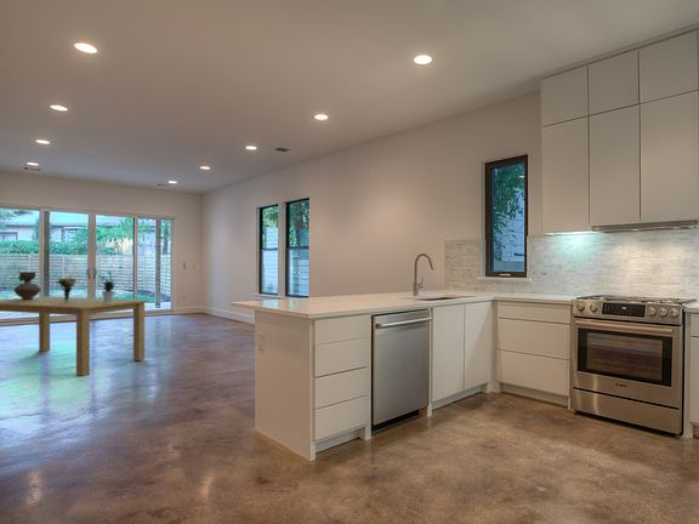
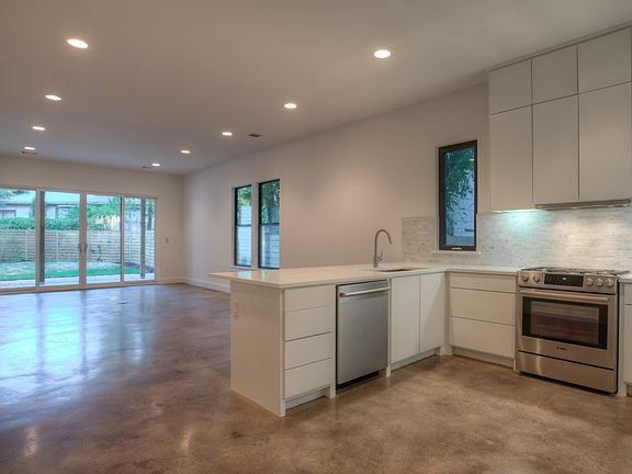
- dining table [0,295,150,377]
- bouquet [53,275,79,301]
- potted plant [96,277,118,303]
- vessel [12,270,42,300]
